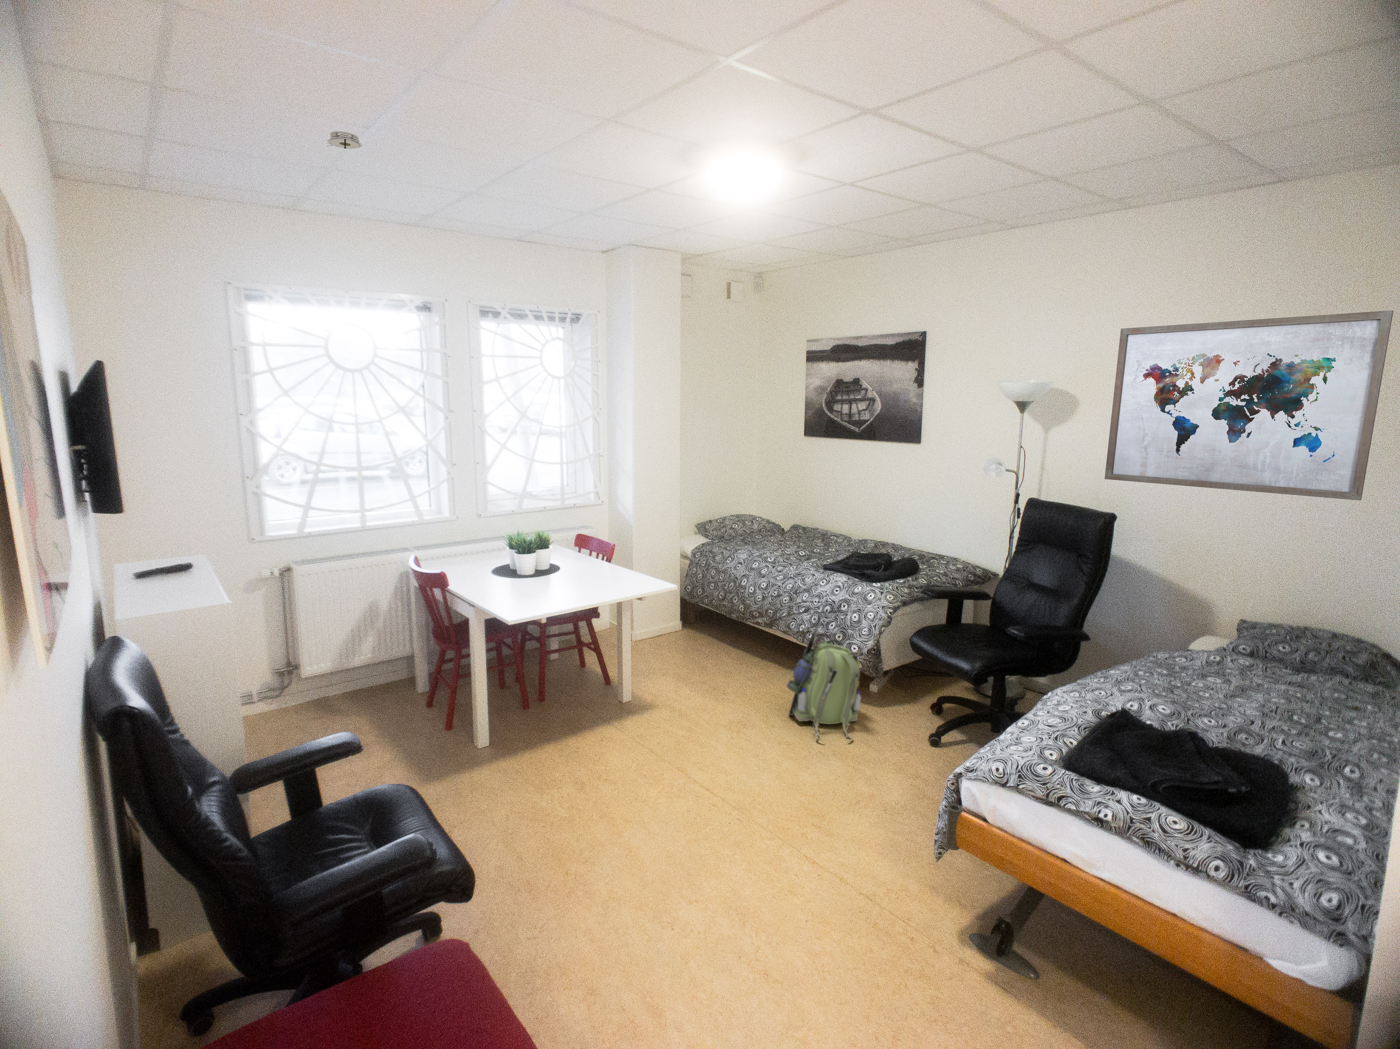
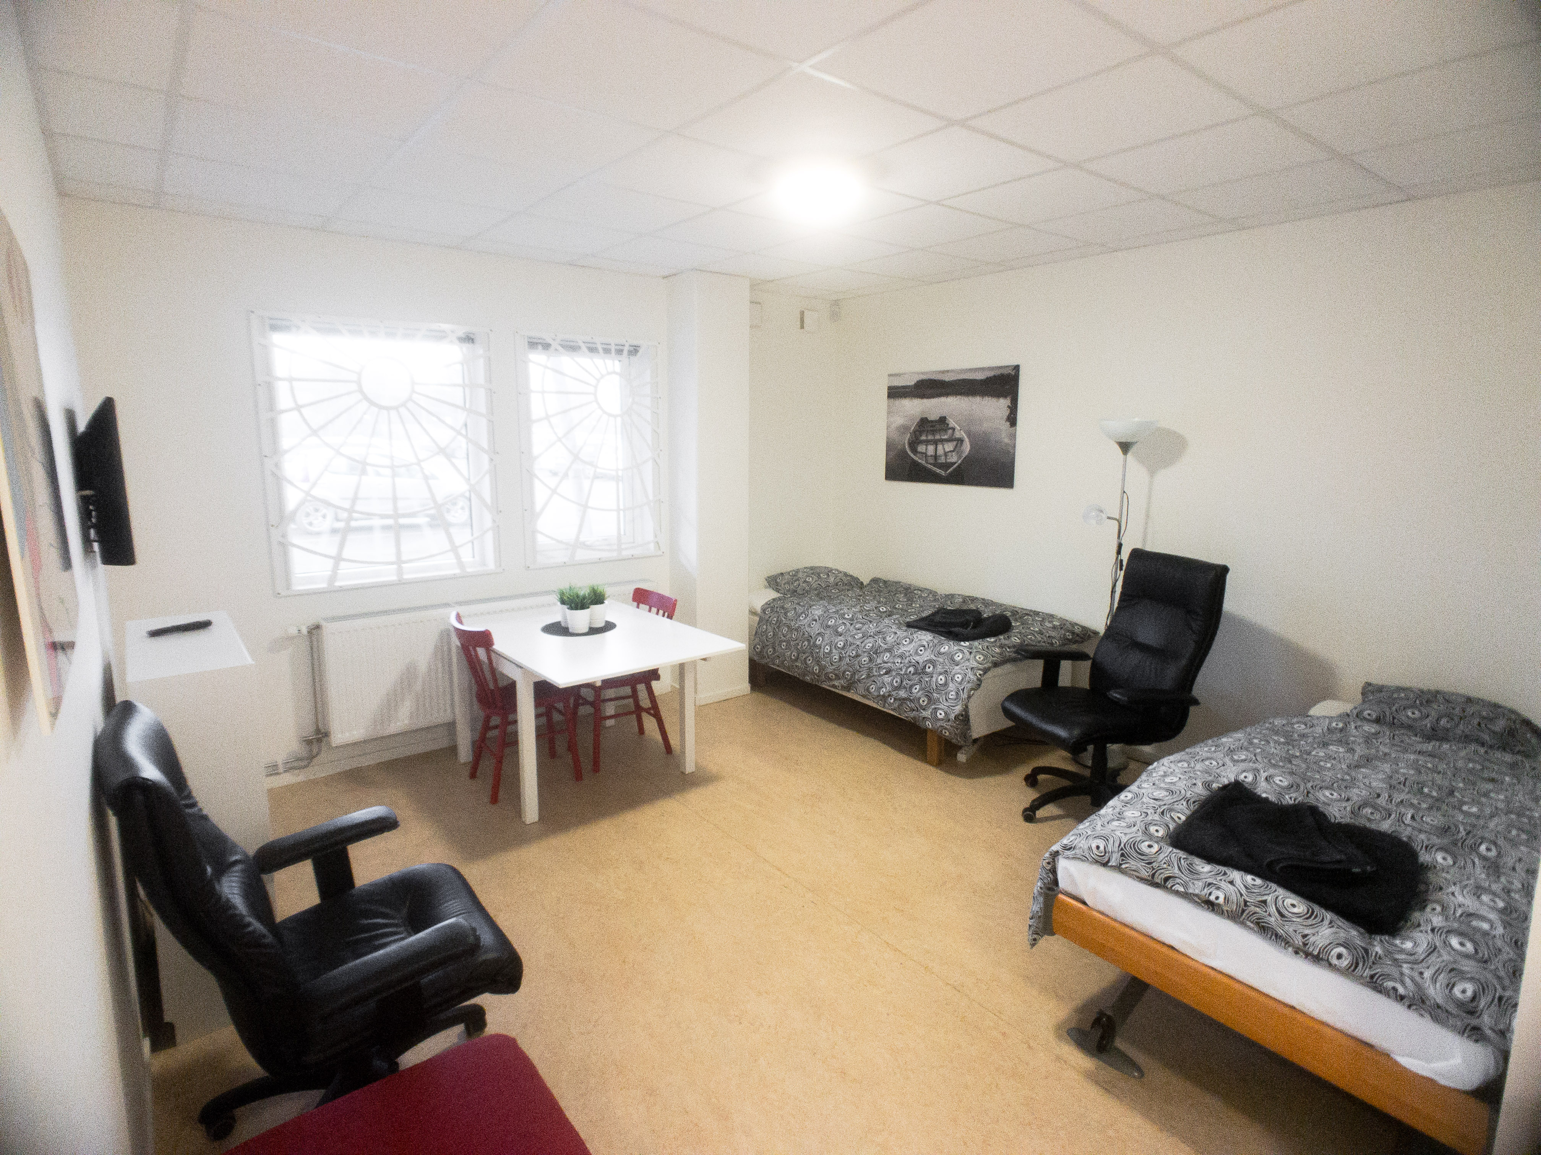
- smoke detector [326,131,363,149]
- backpack [786,621,861,743]
- wall art [1105,310,1393,501]
